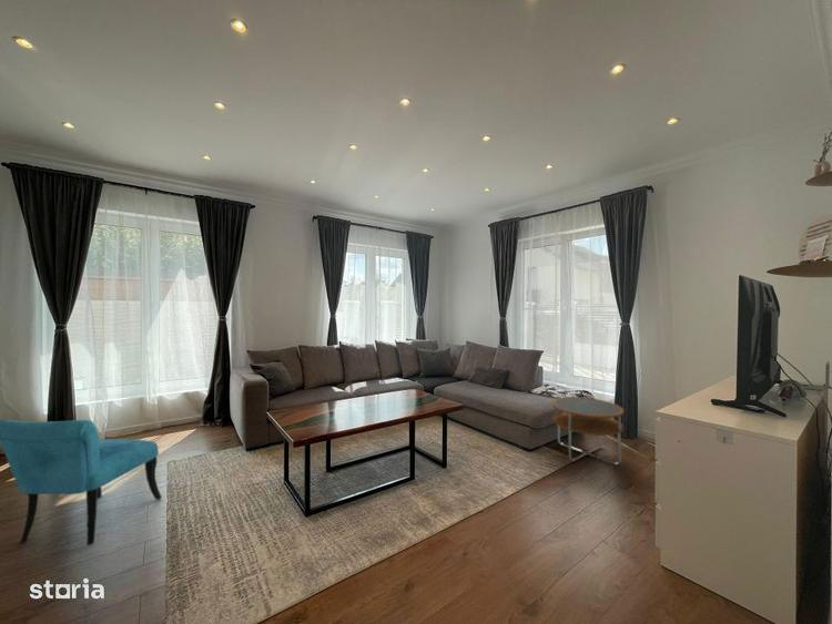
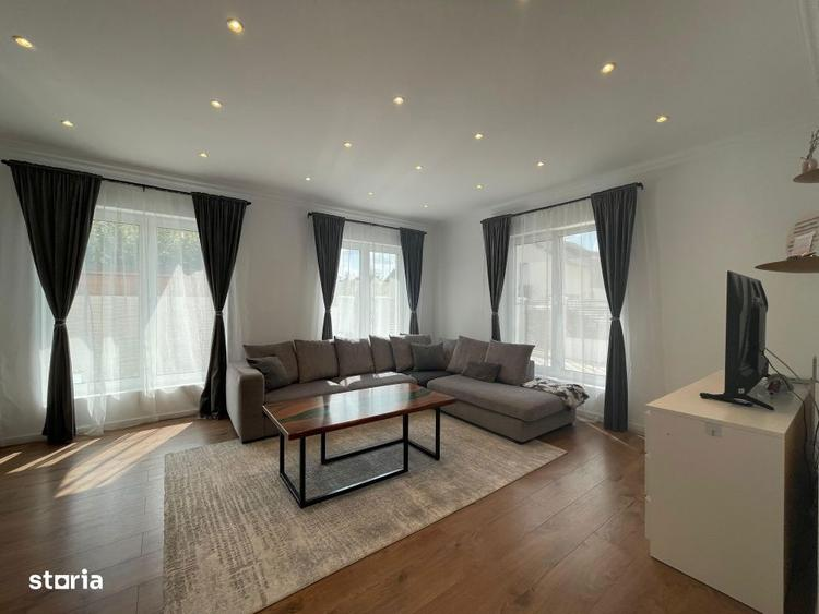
- side table [551,396,625,466]
- chair [0,419,163,546]
